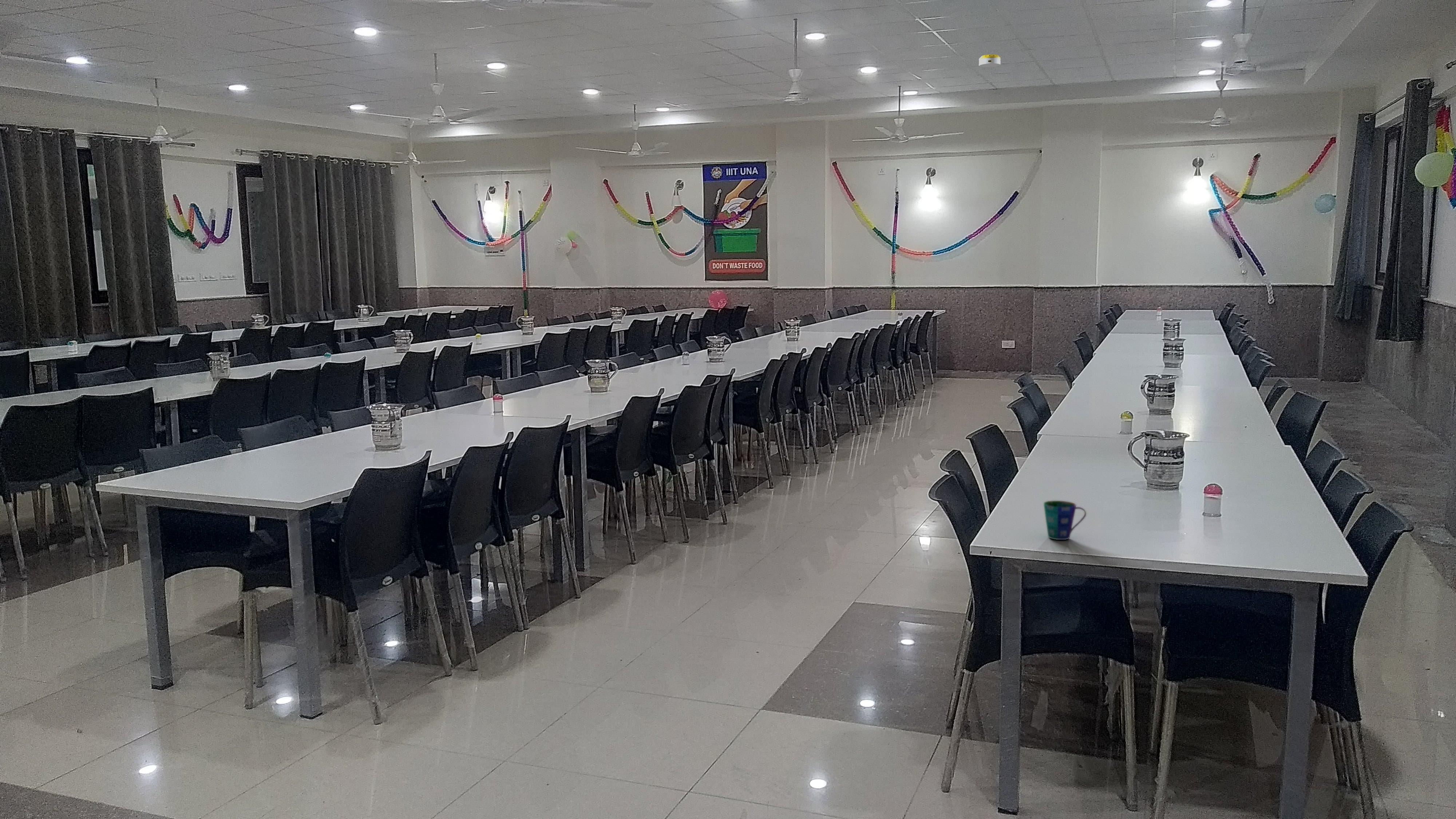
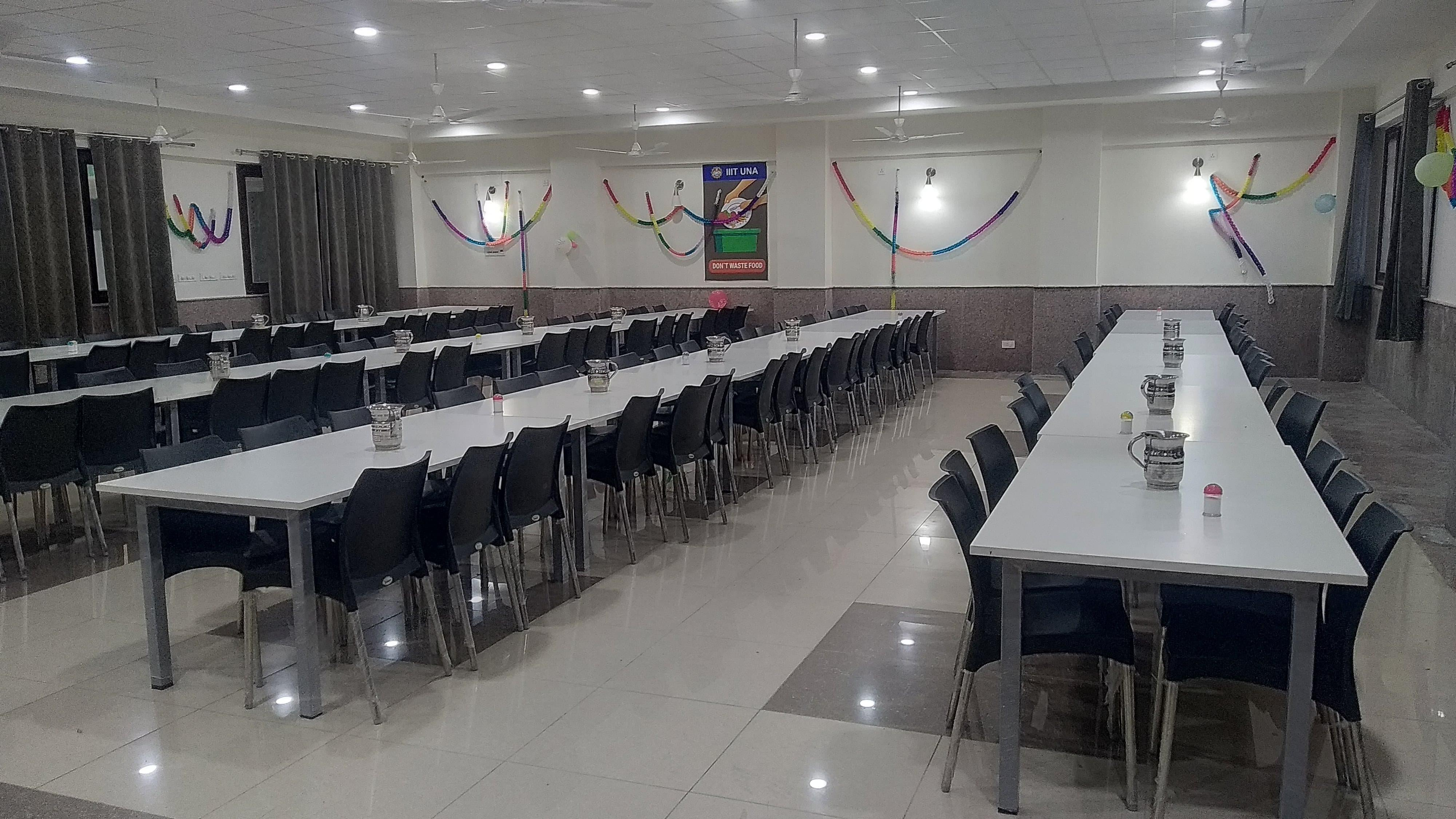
- smoke detector [978,54,1001,68]
- cup [1043,500,1087,540]
